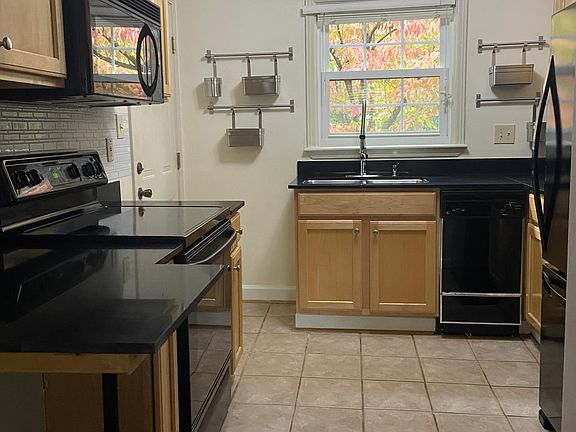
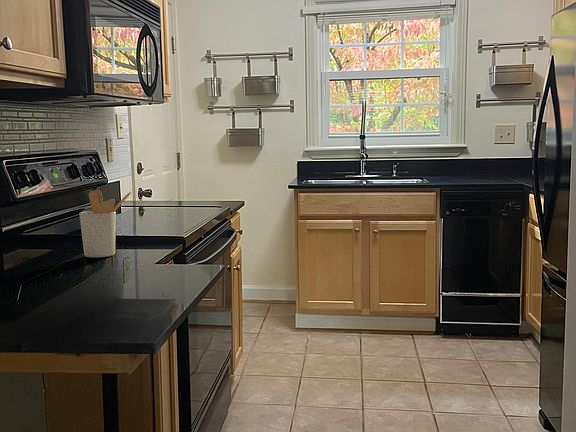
+ utensil holder [78,188,132,258]
